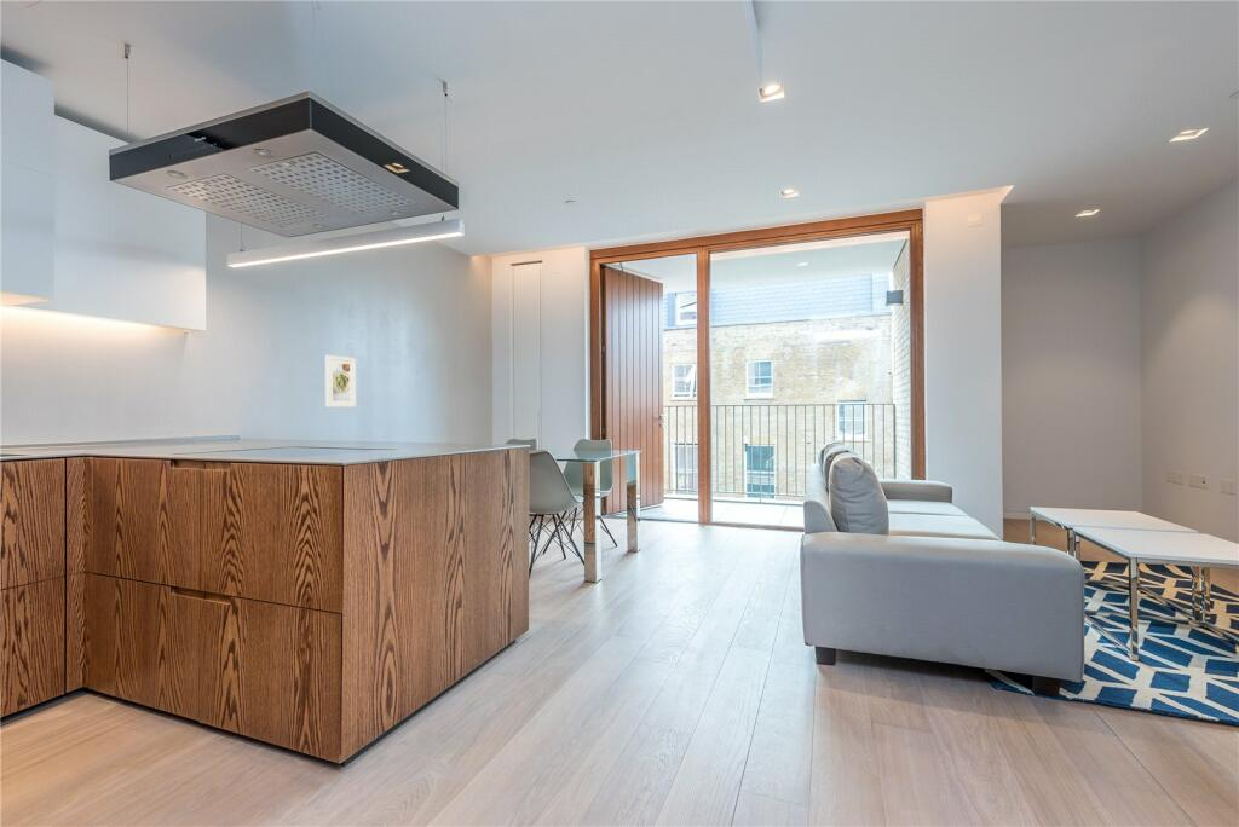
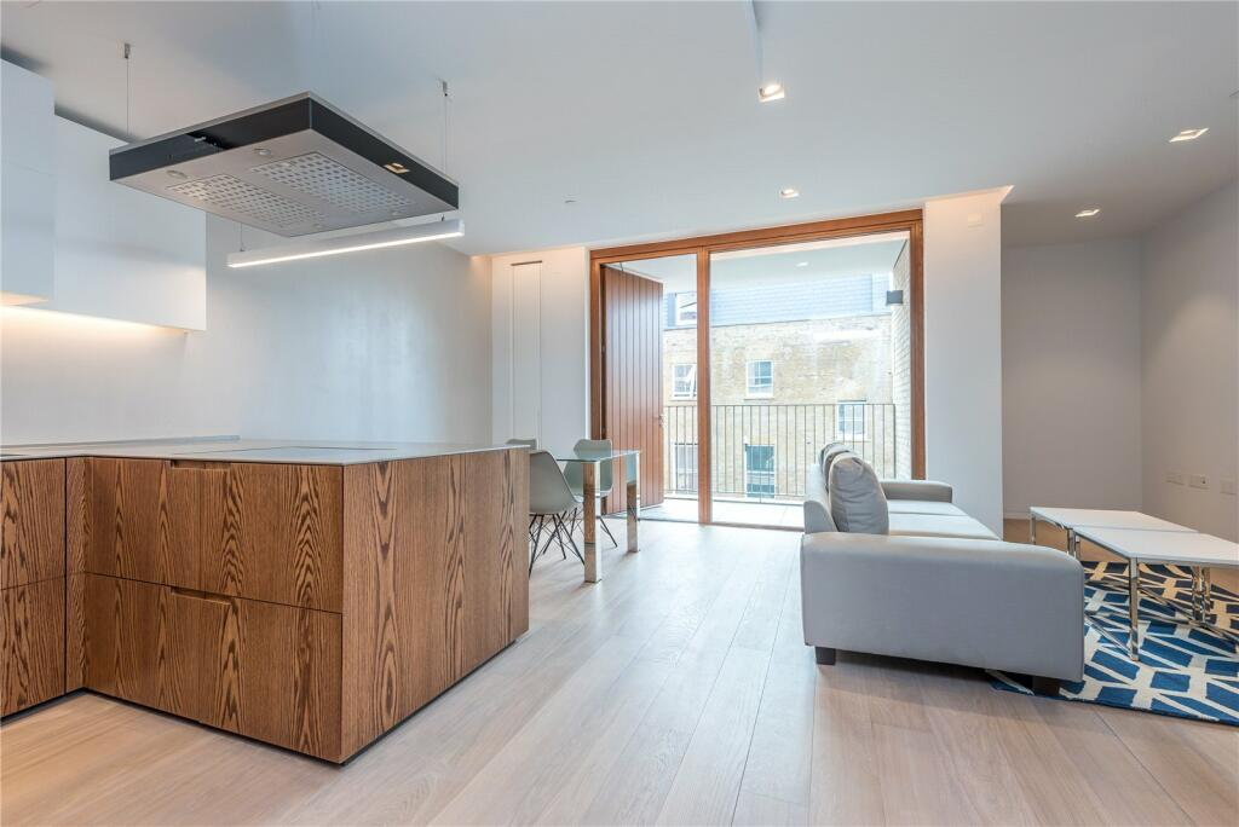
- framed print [324,354,357,409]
